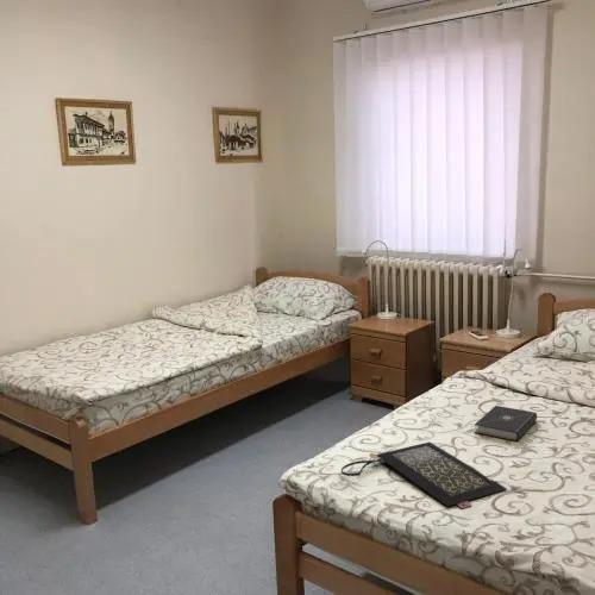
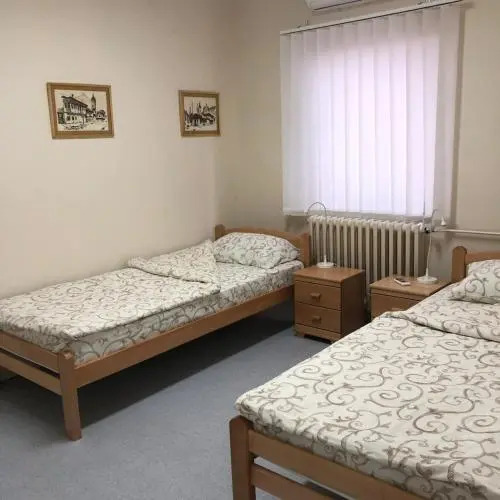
- book [474,405,538,443]
- clutch bag [340,440,508,509]
